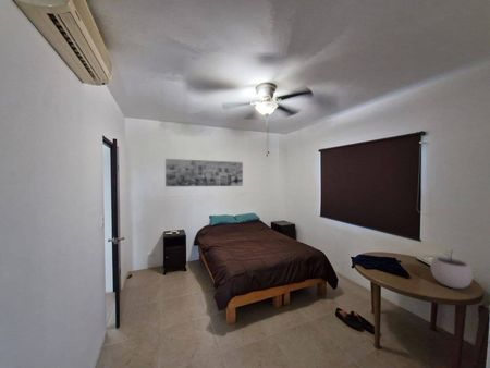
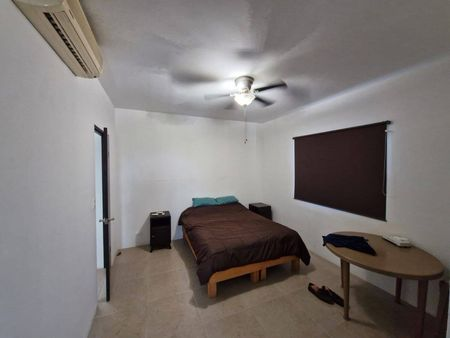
- wall art [164,158,244,187]
- plant pot [430,249,474,290]
